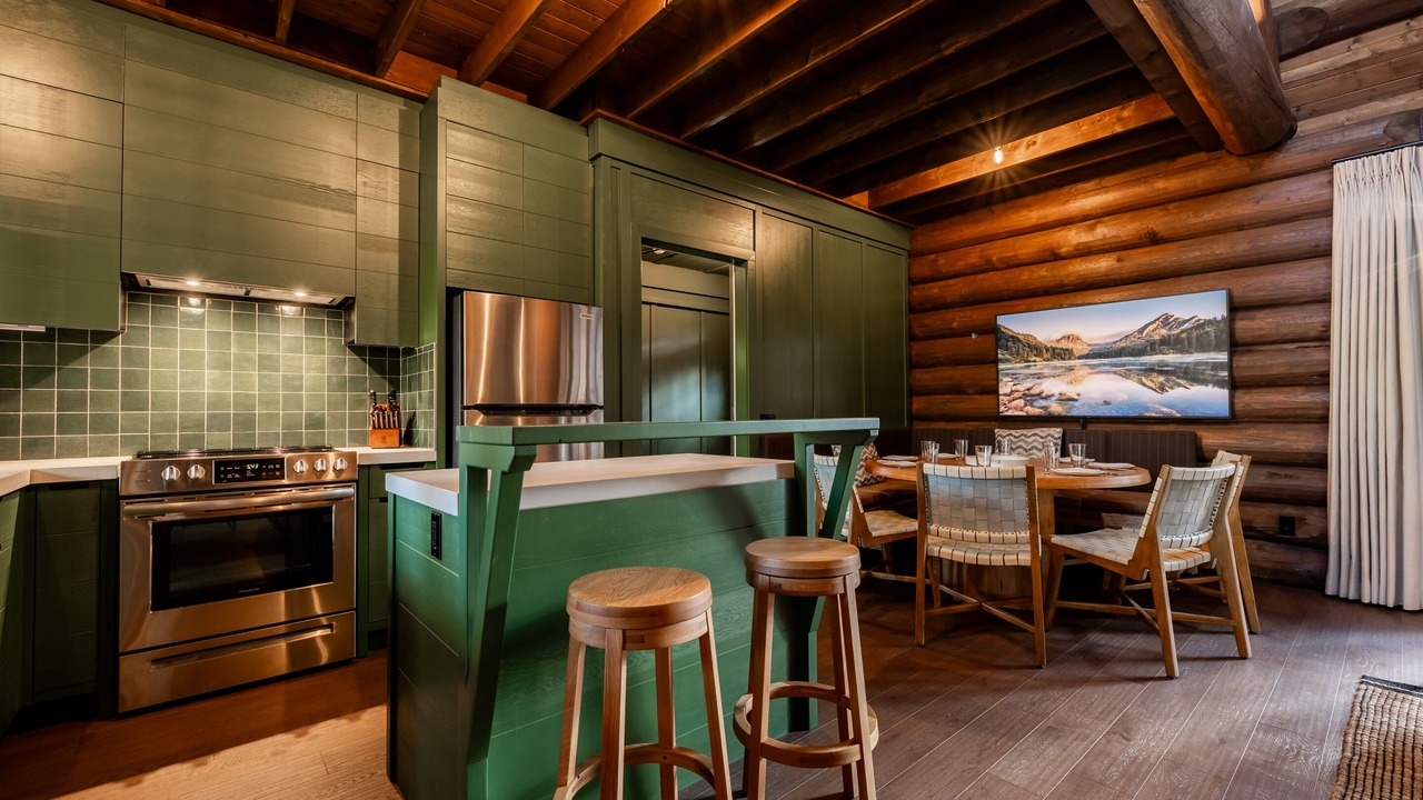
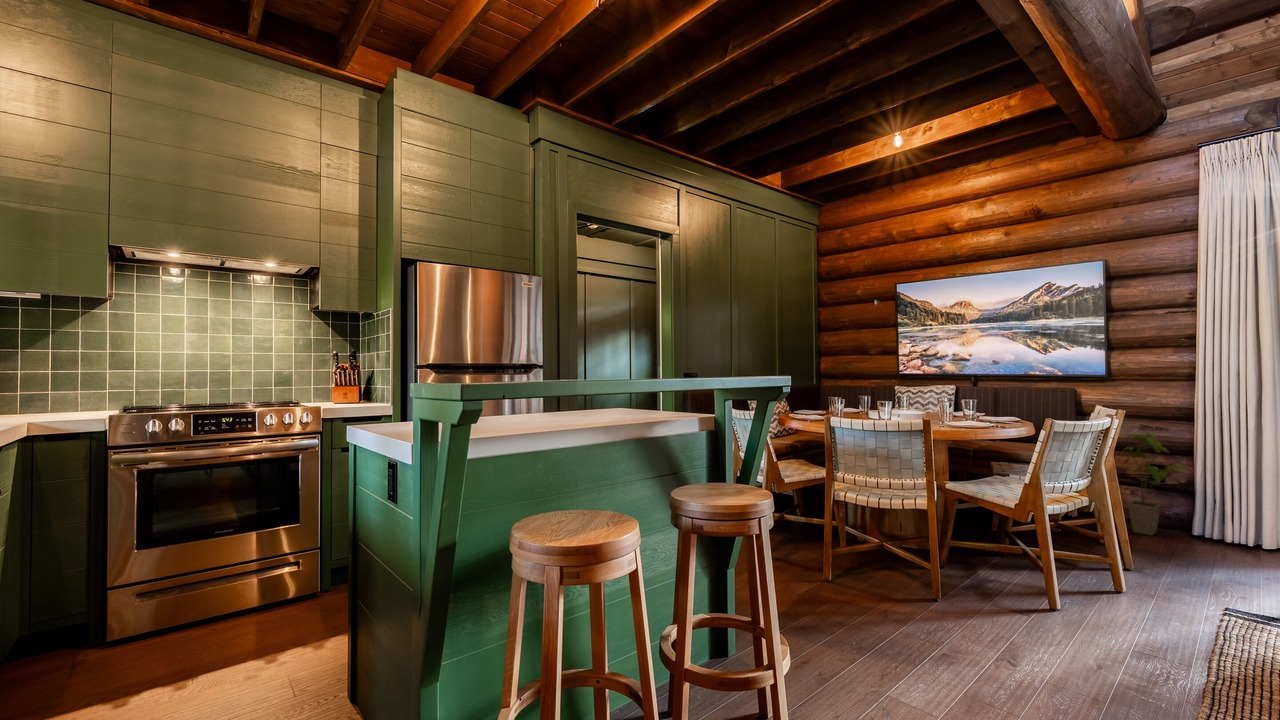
+ house plant [1120,432,1195,537]
